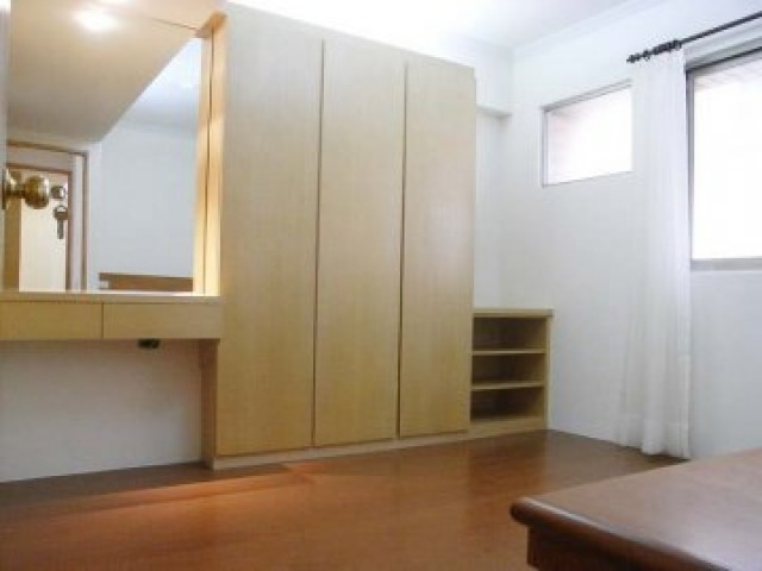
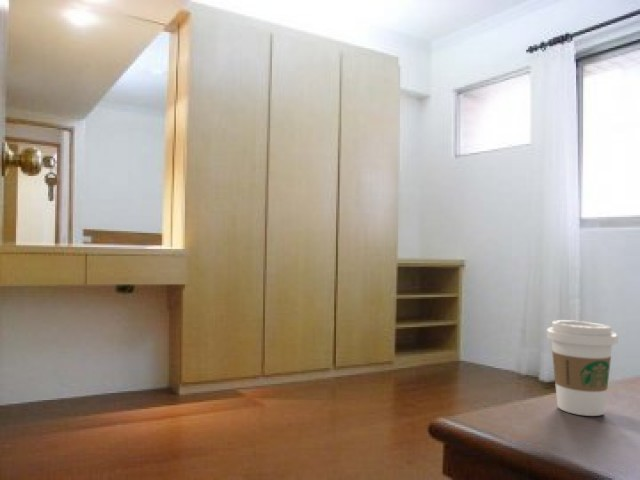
+ coffee cup [545,319,619,417]
